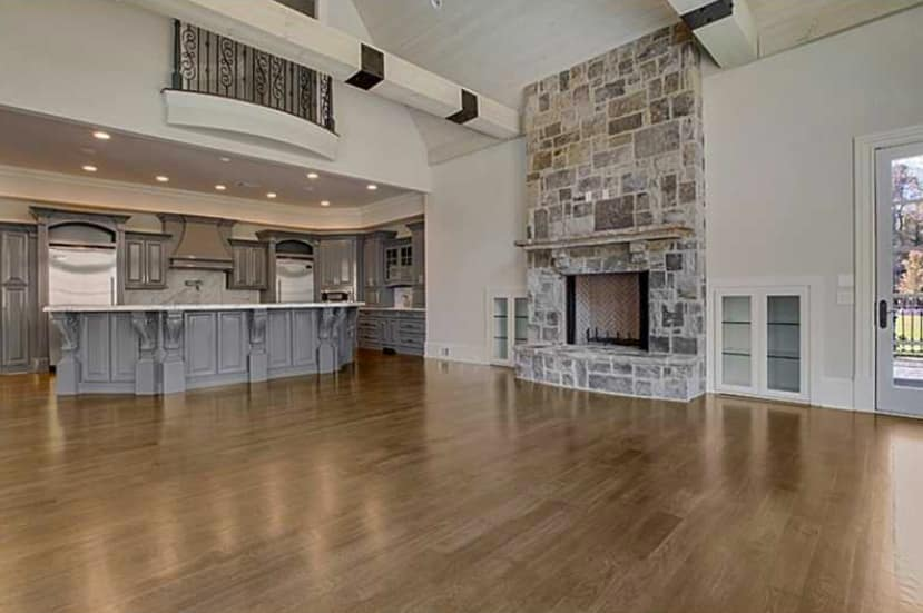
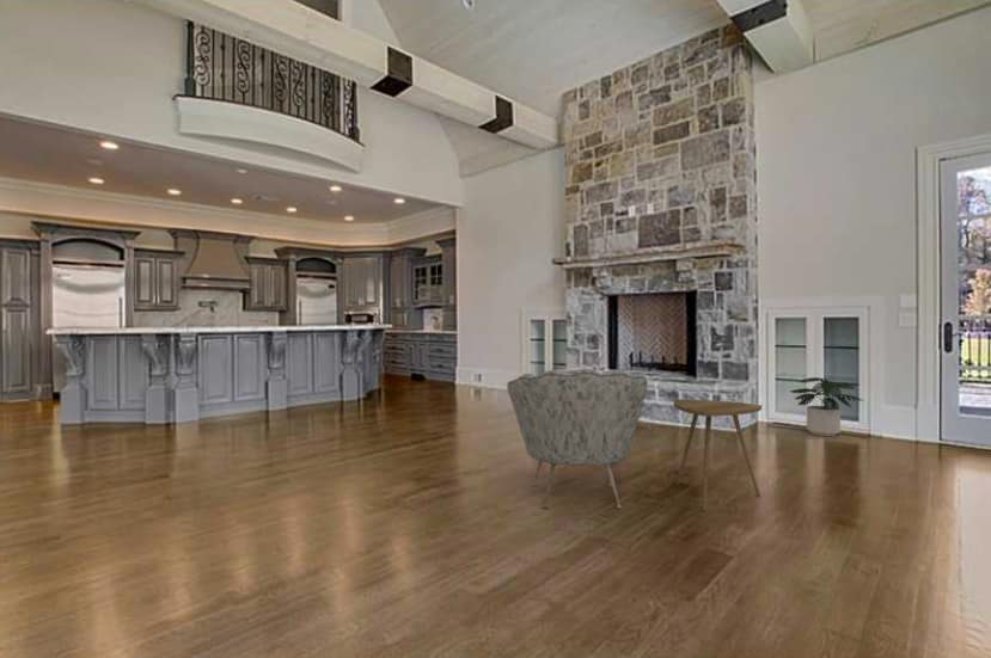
+ armchair [506,368,649,510]
+ potted plant [789,376,865,437]
+ side table [673,398,763,512]
